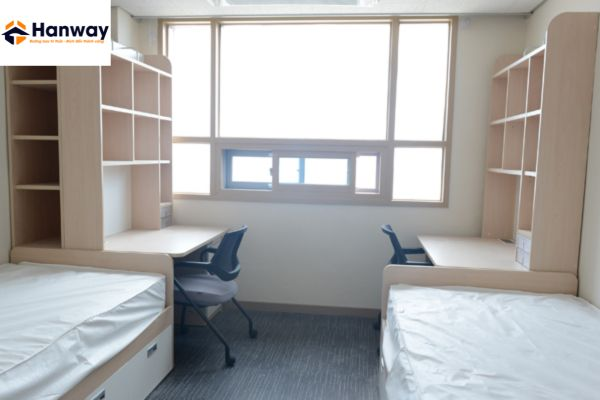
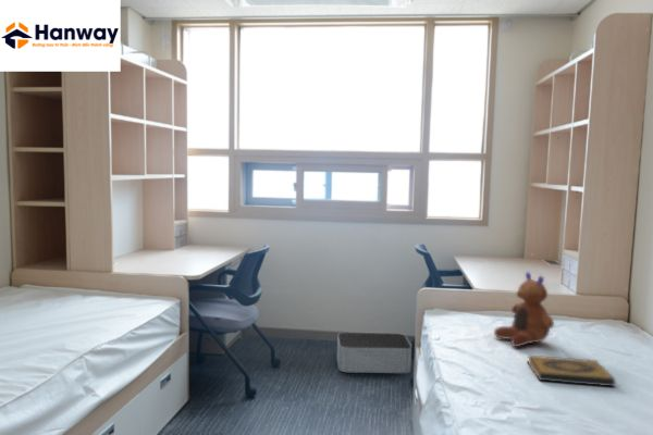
+ toy [493,271,555,348]
+ storage bin [336,332,412,374]
+ hardback book [527,355,616,387]
